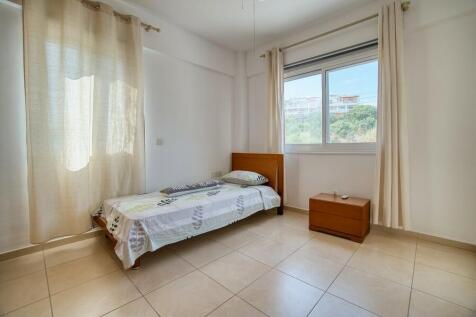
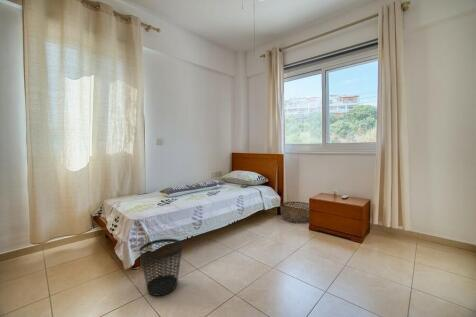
+ wastebasket [139,238,183,297]
+ basket [279,201,310,223]
